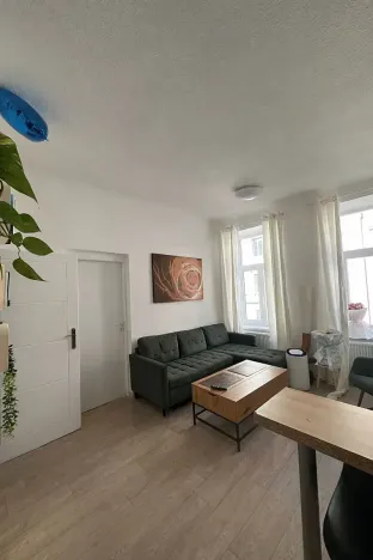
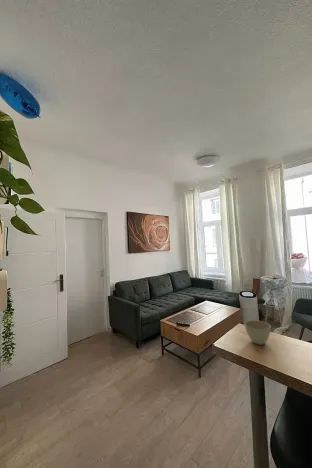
+ flower pot [243,319,272,346]
